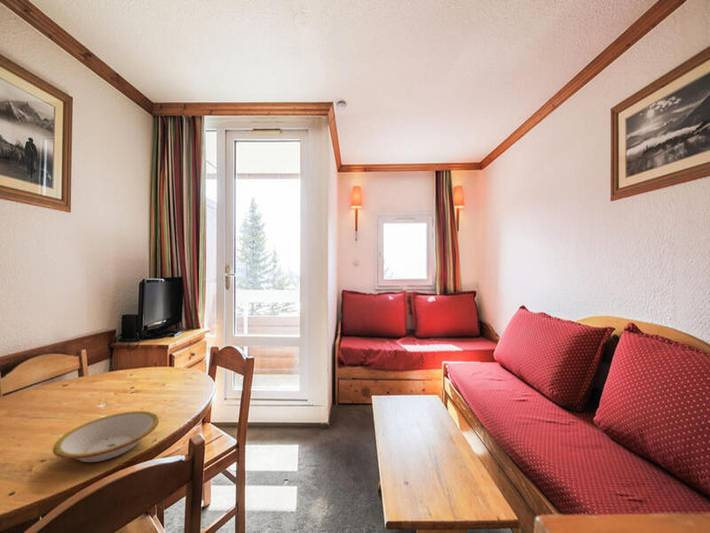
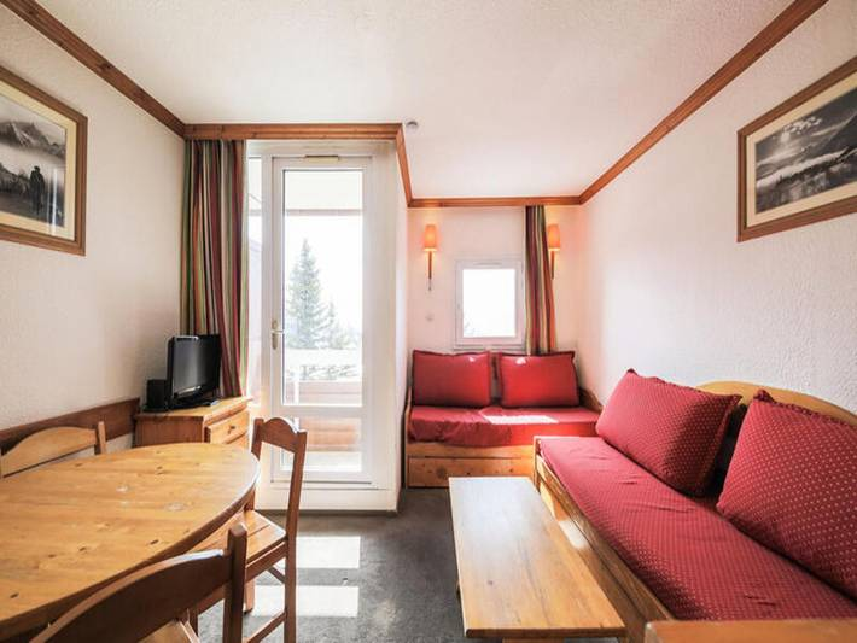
- bowl [52,410,160,463]
